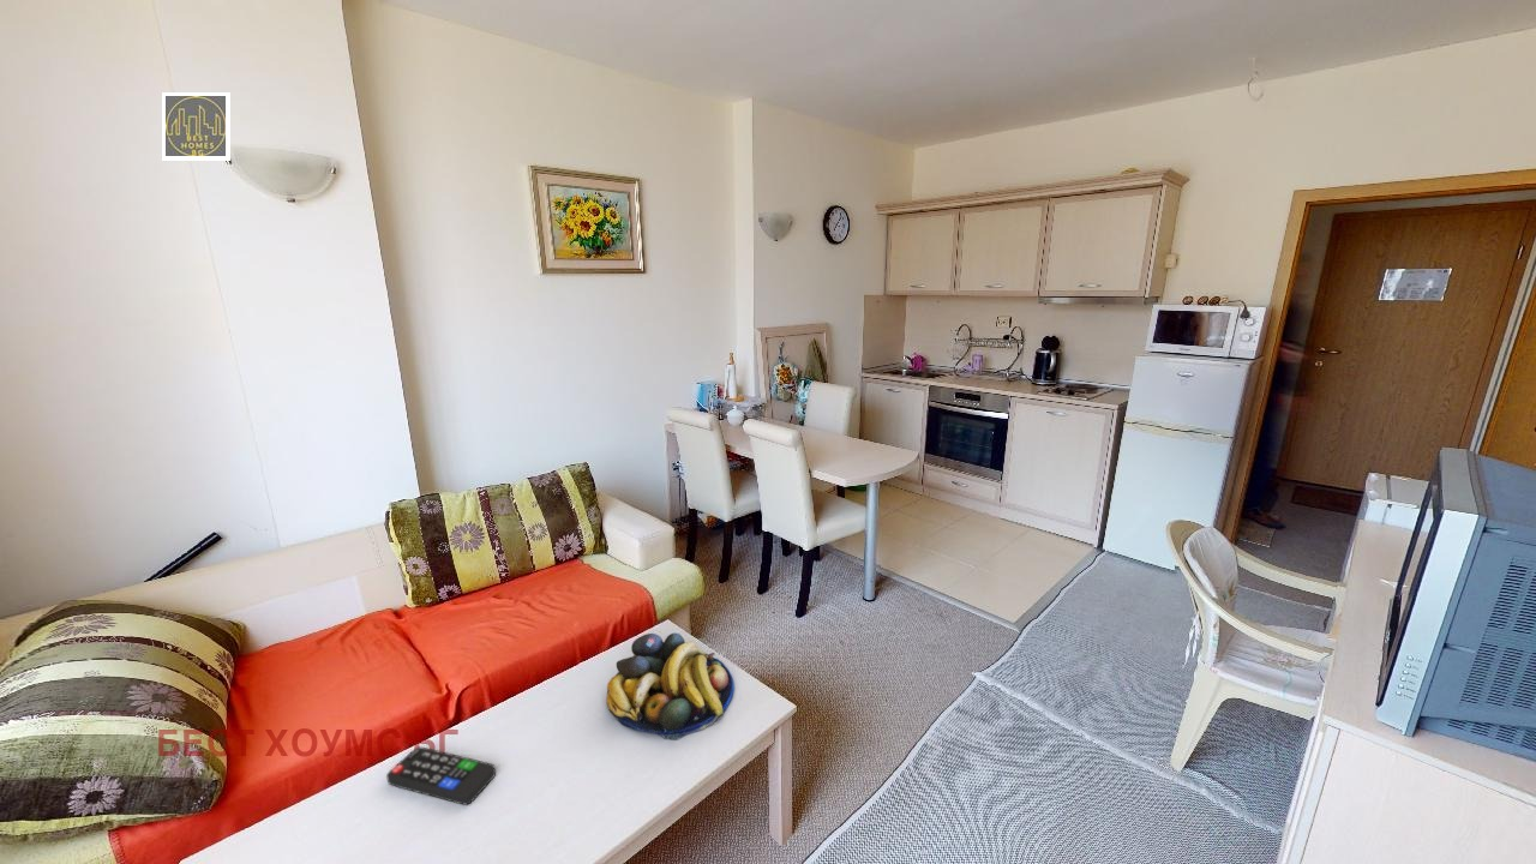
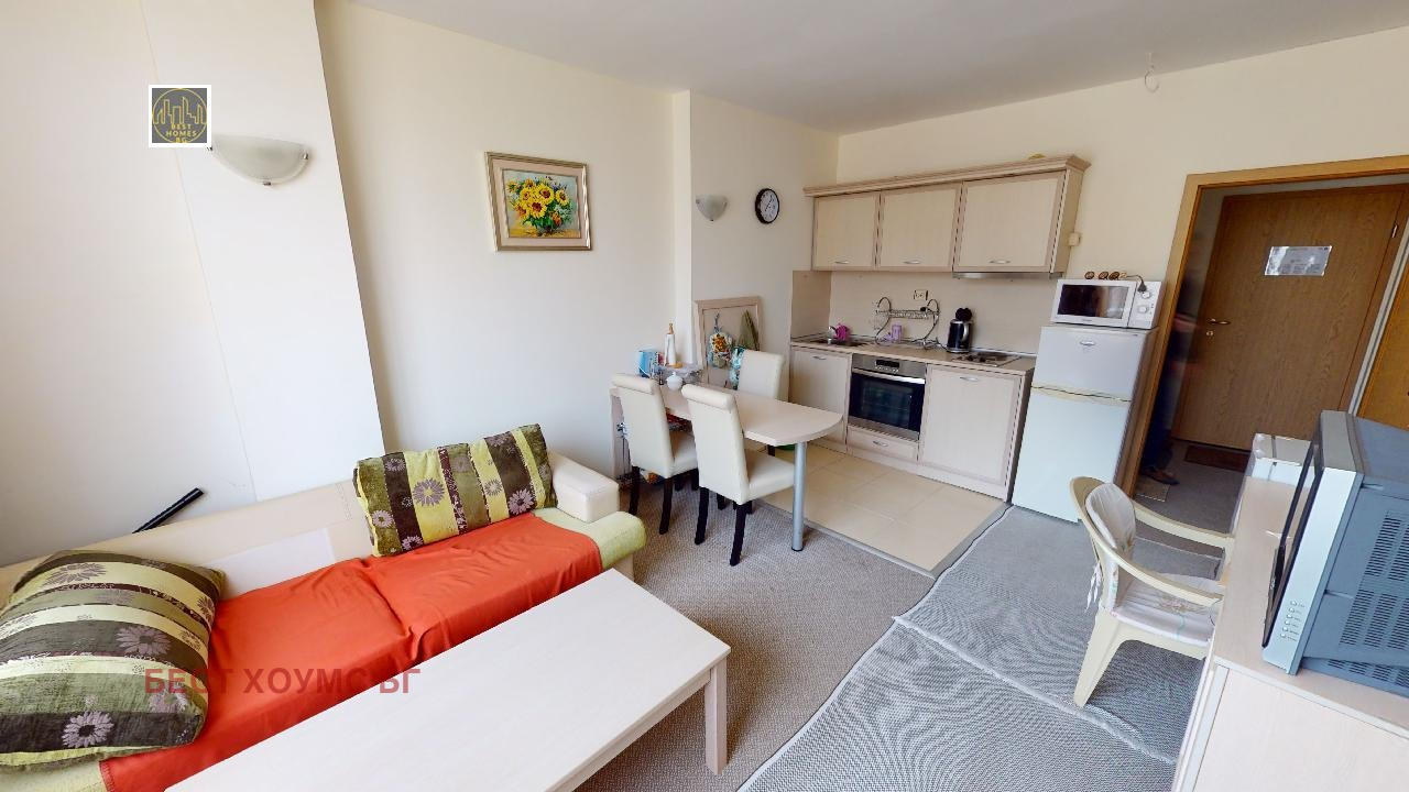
- fruit bowl [605,632,736,740]
- remote control [385,746,497,806]
